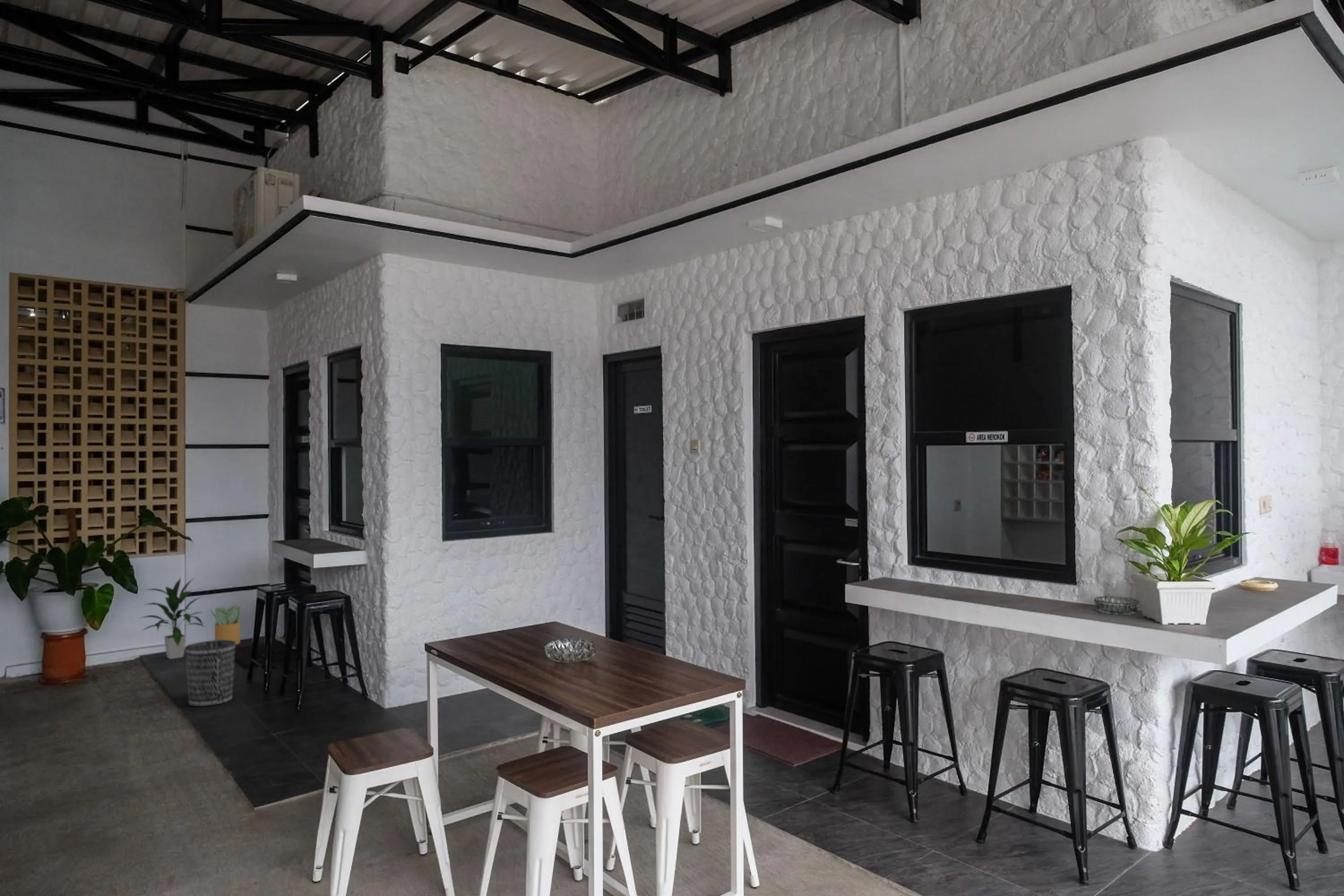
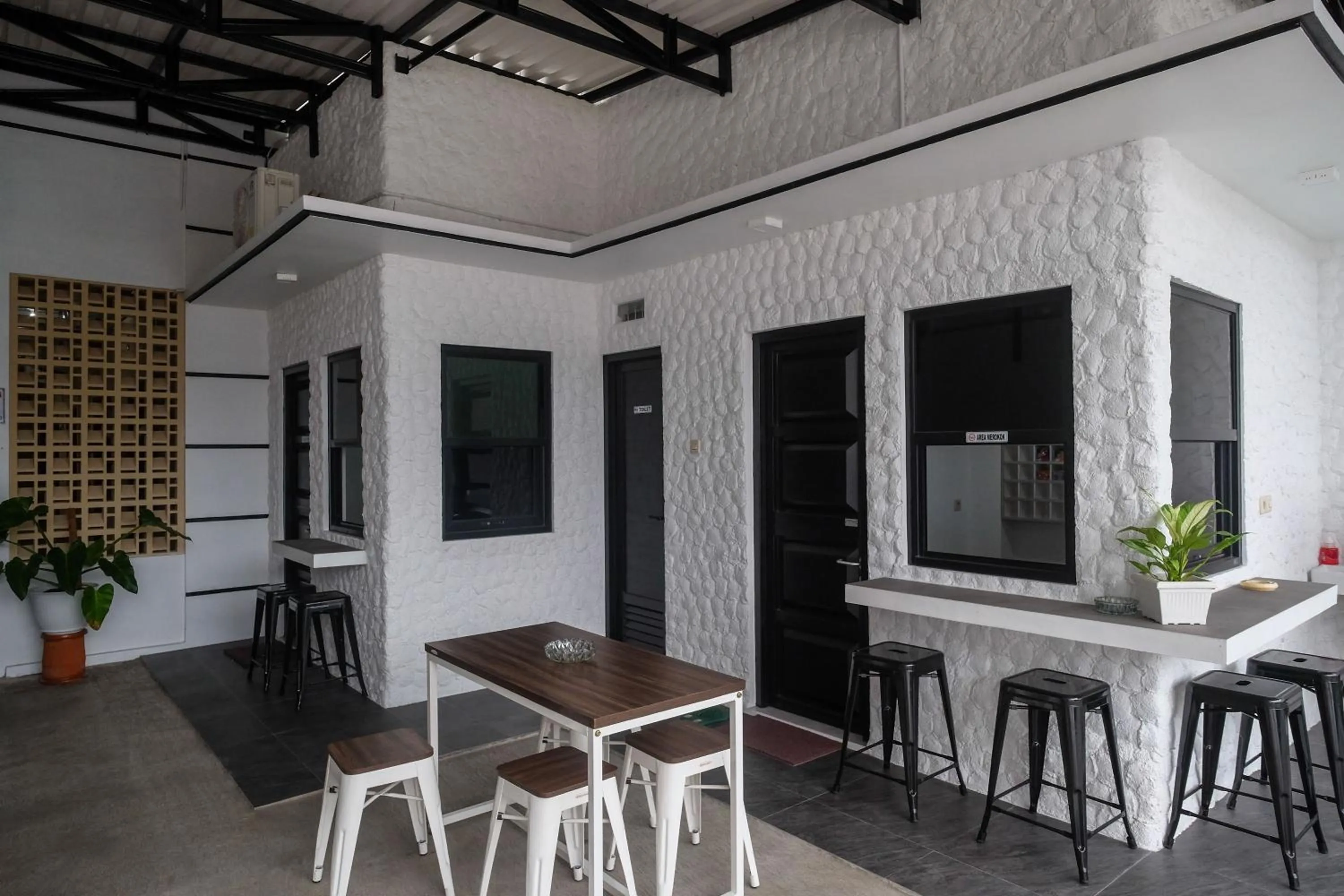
- indoor plant [137,577,206,659]
- potted plant [209,604,241,645]
- wastebasket [185,640,236,707]
